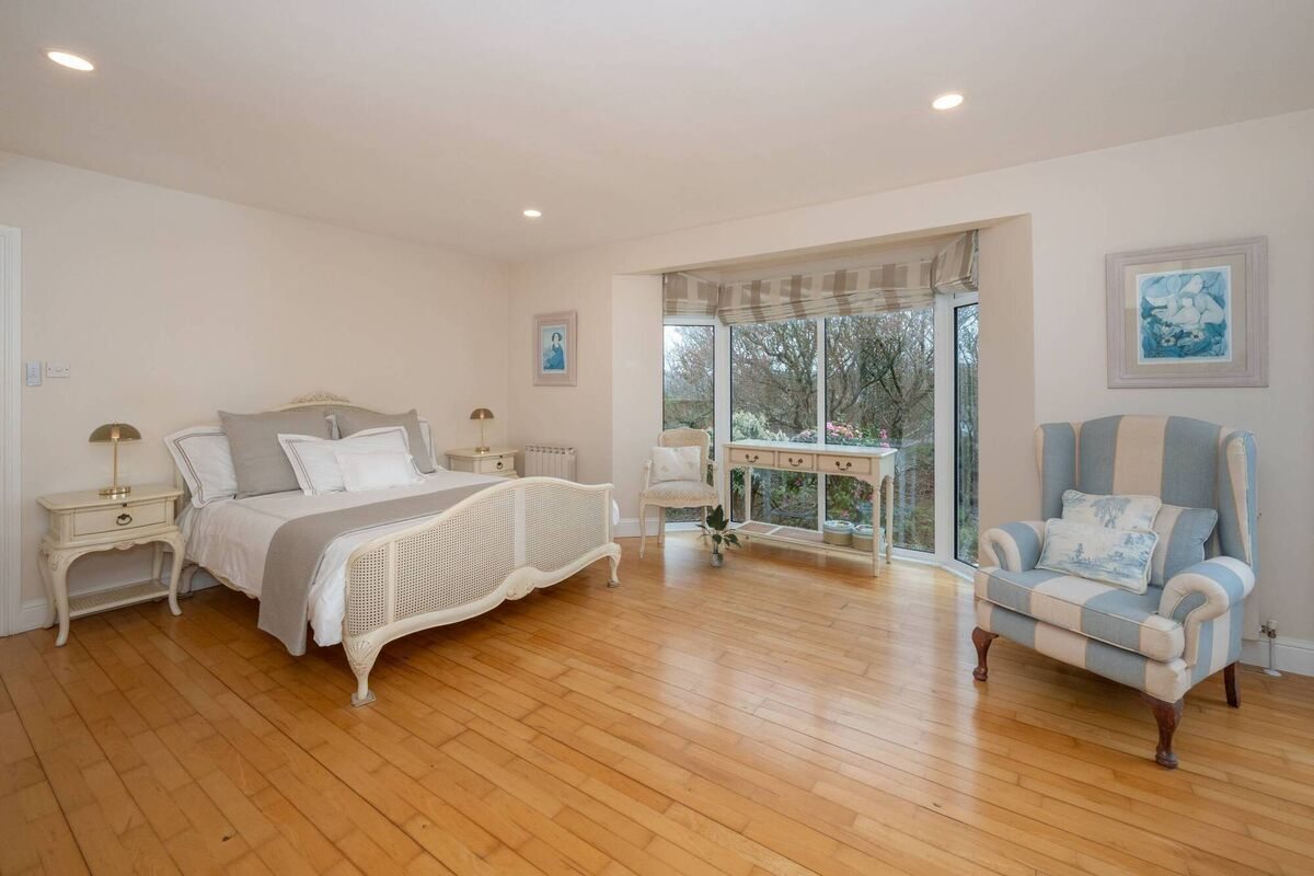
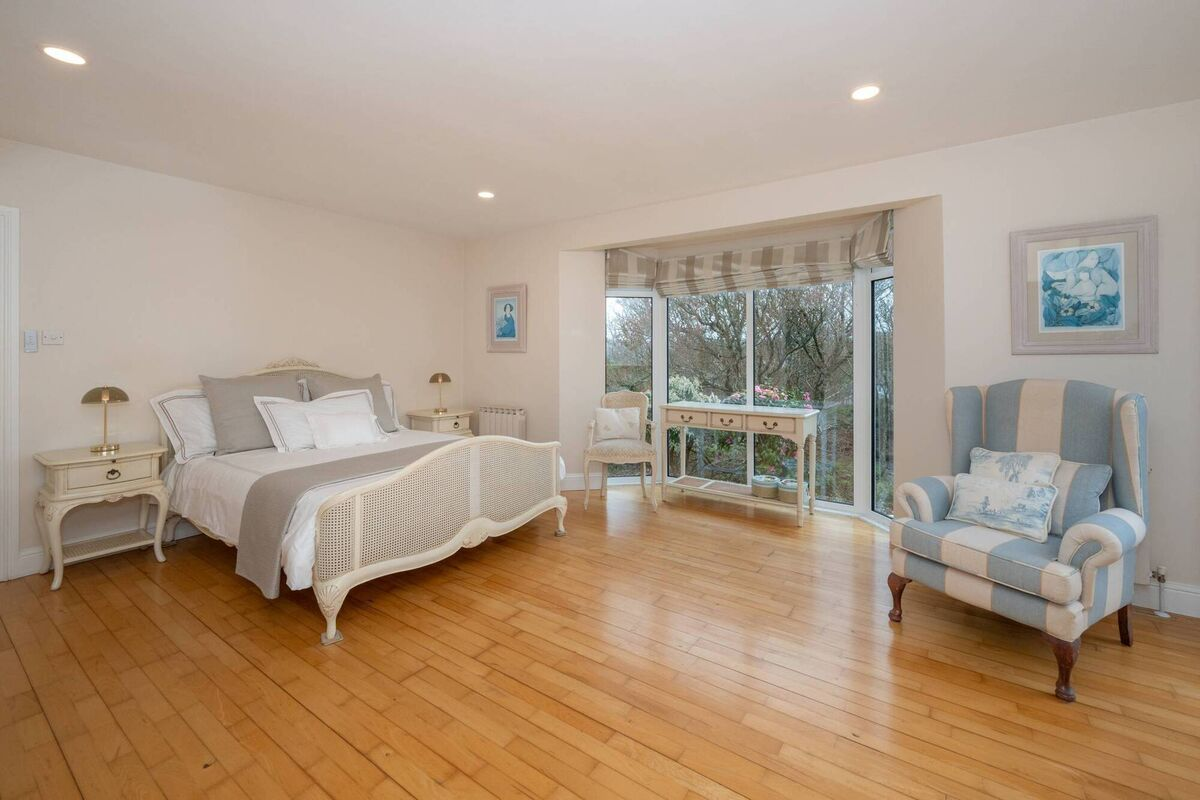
- potted plant [694,504,742,568]
